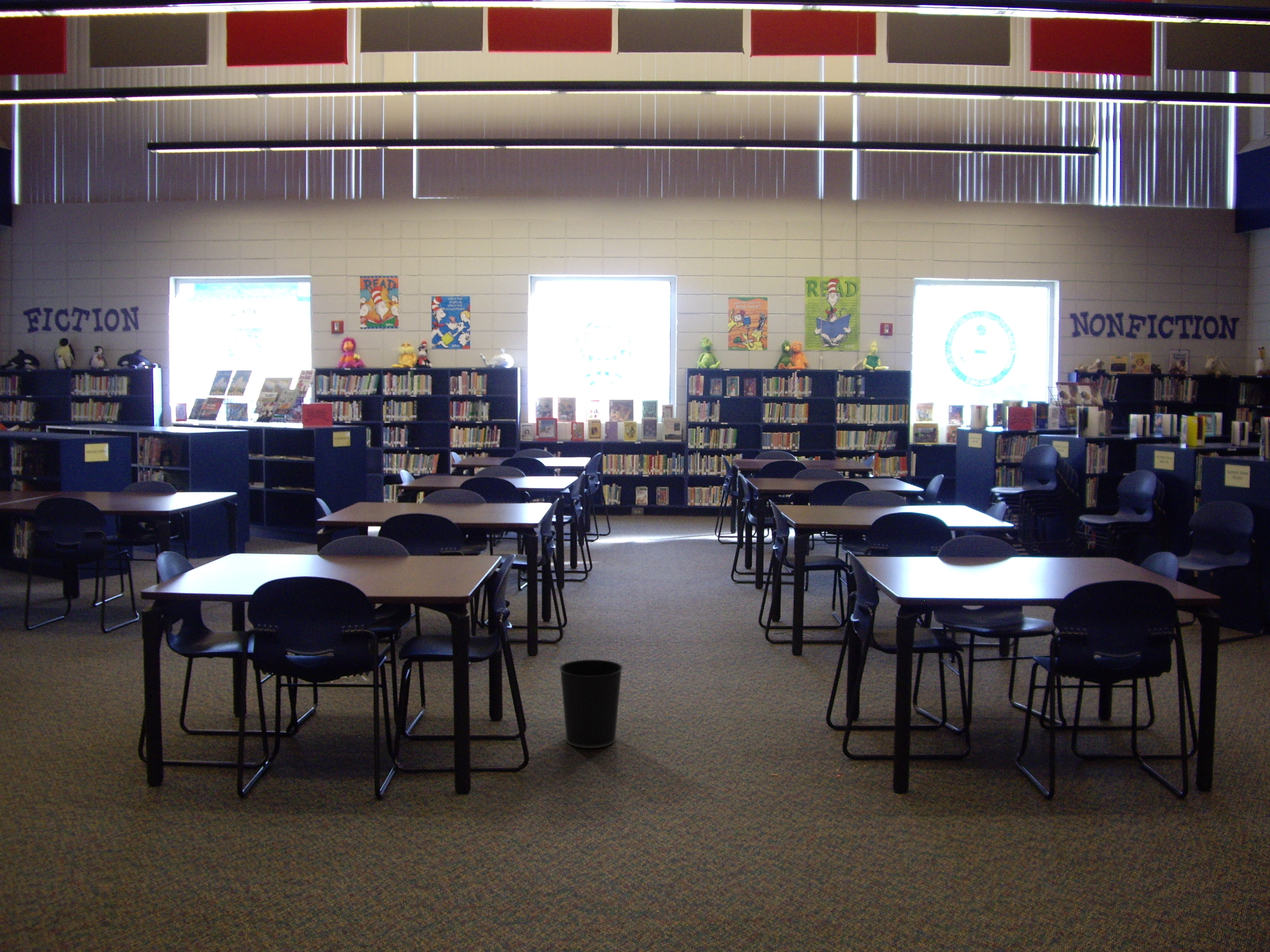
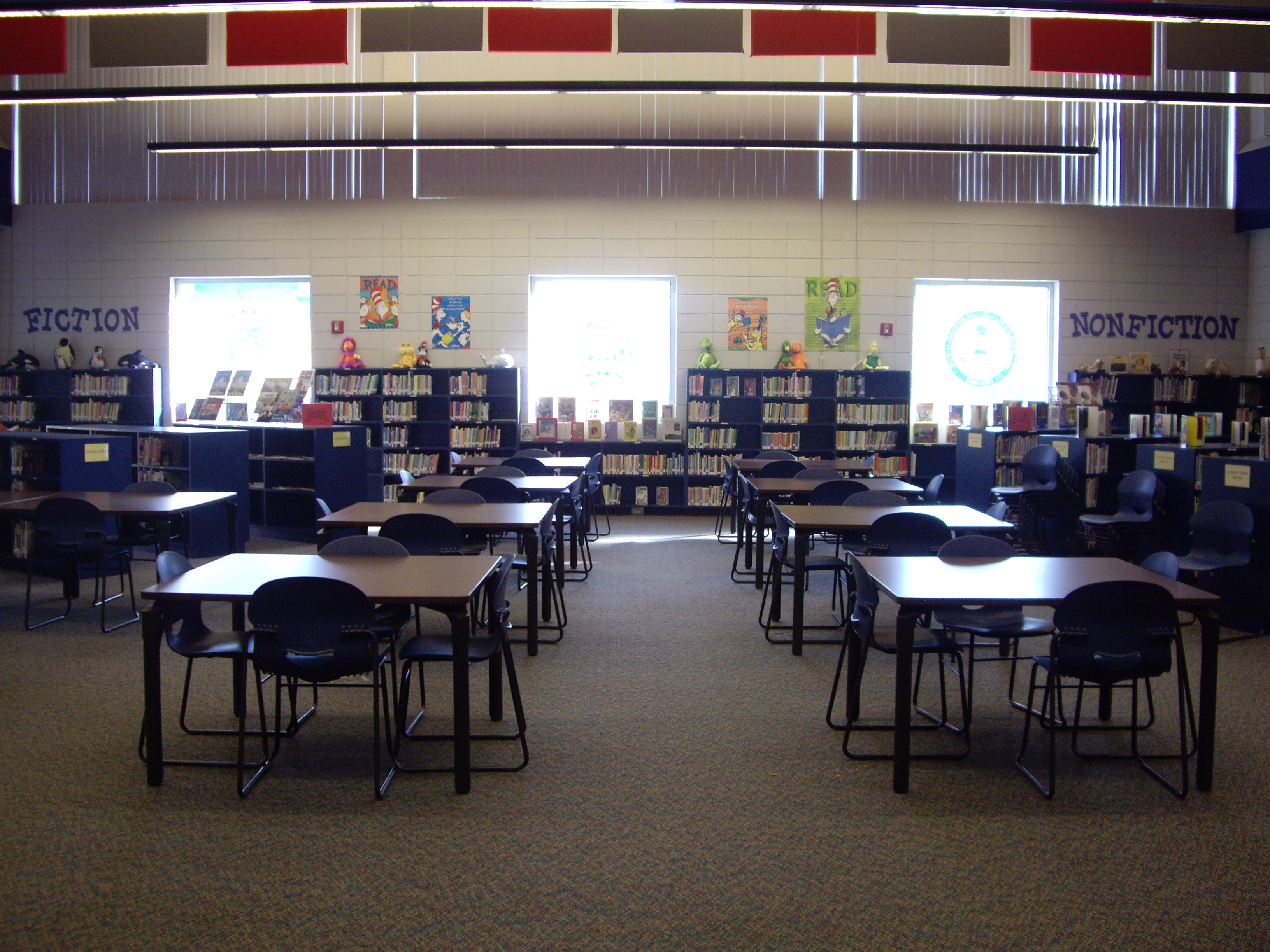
- wastebasket [559,659,623,749]
